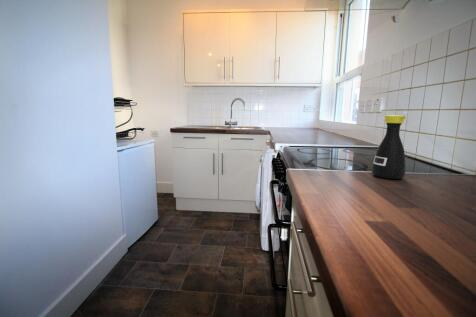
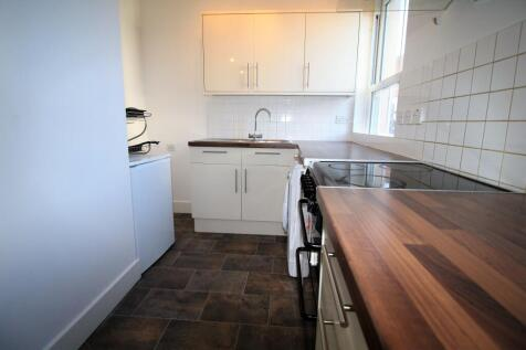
- bottle [371,114,407,180]
